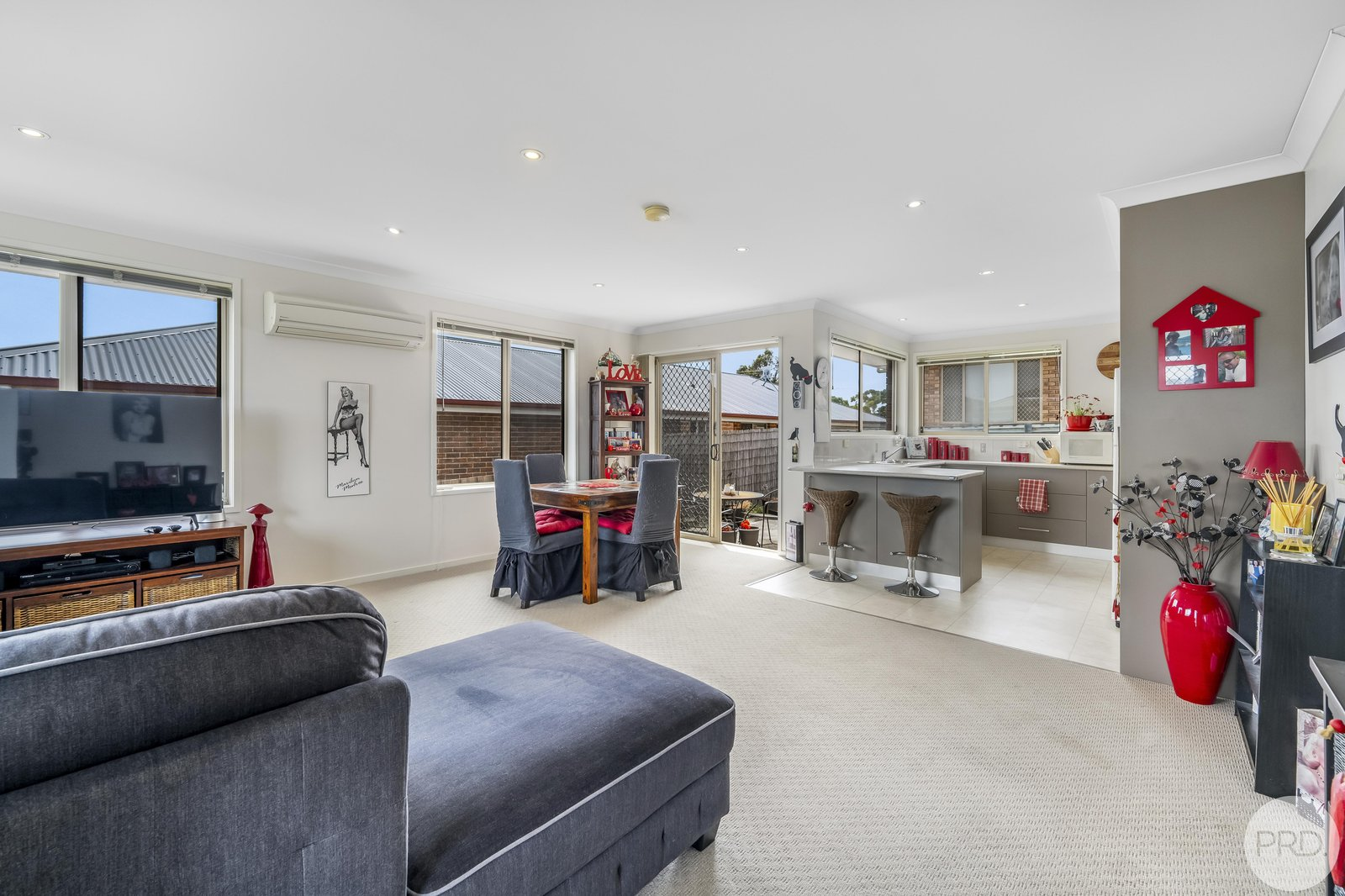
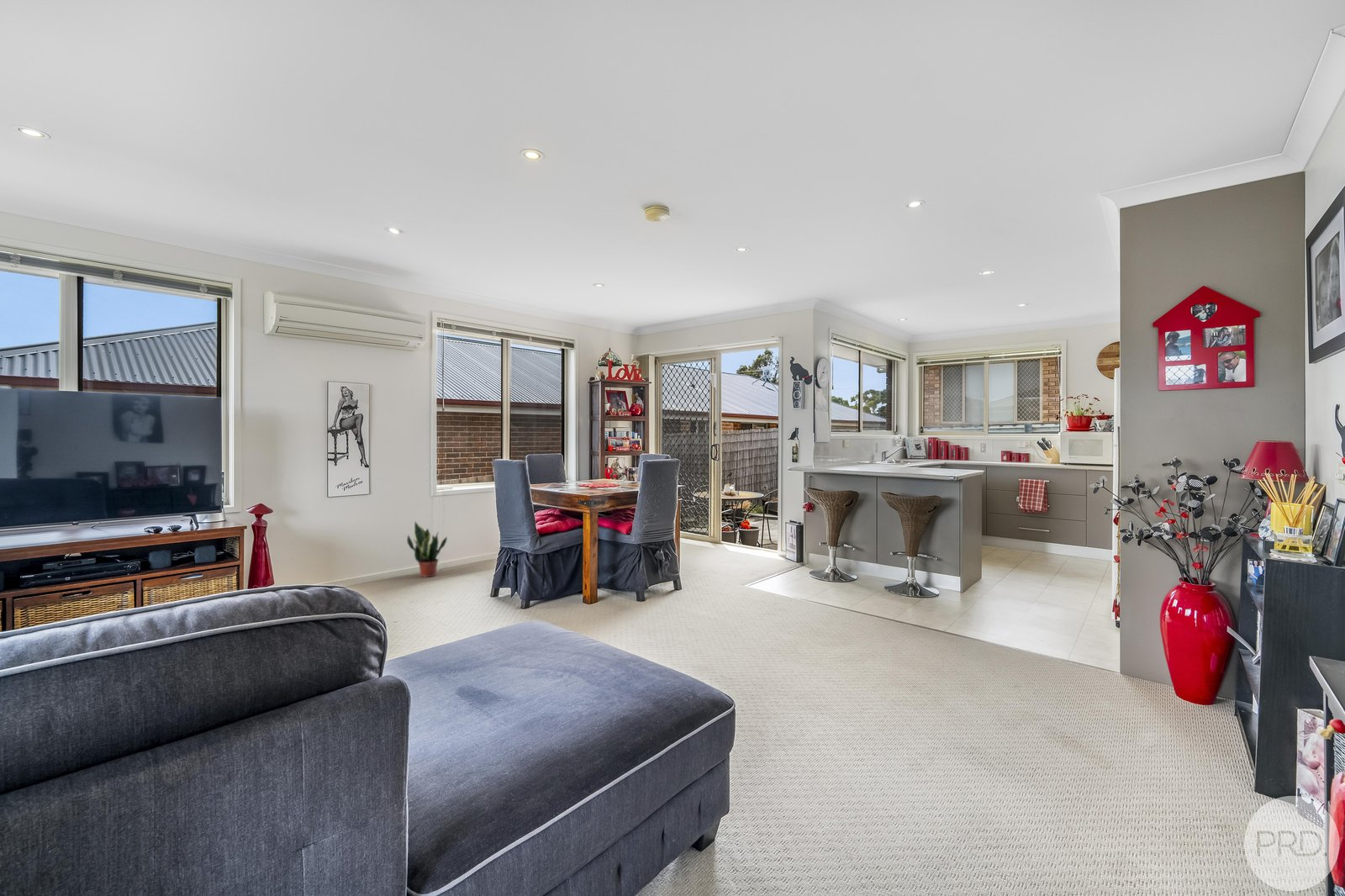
+ potted plant [406,520,448,577]
